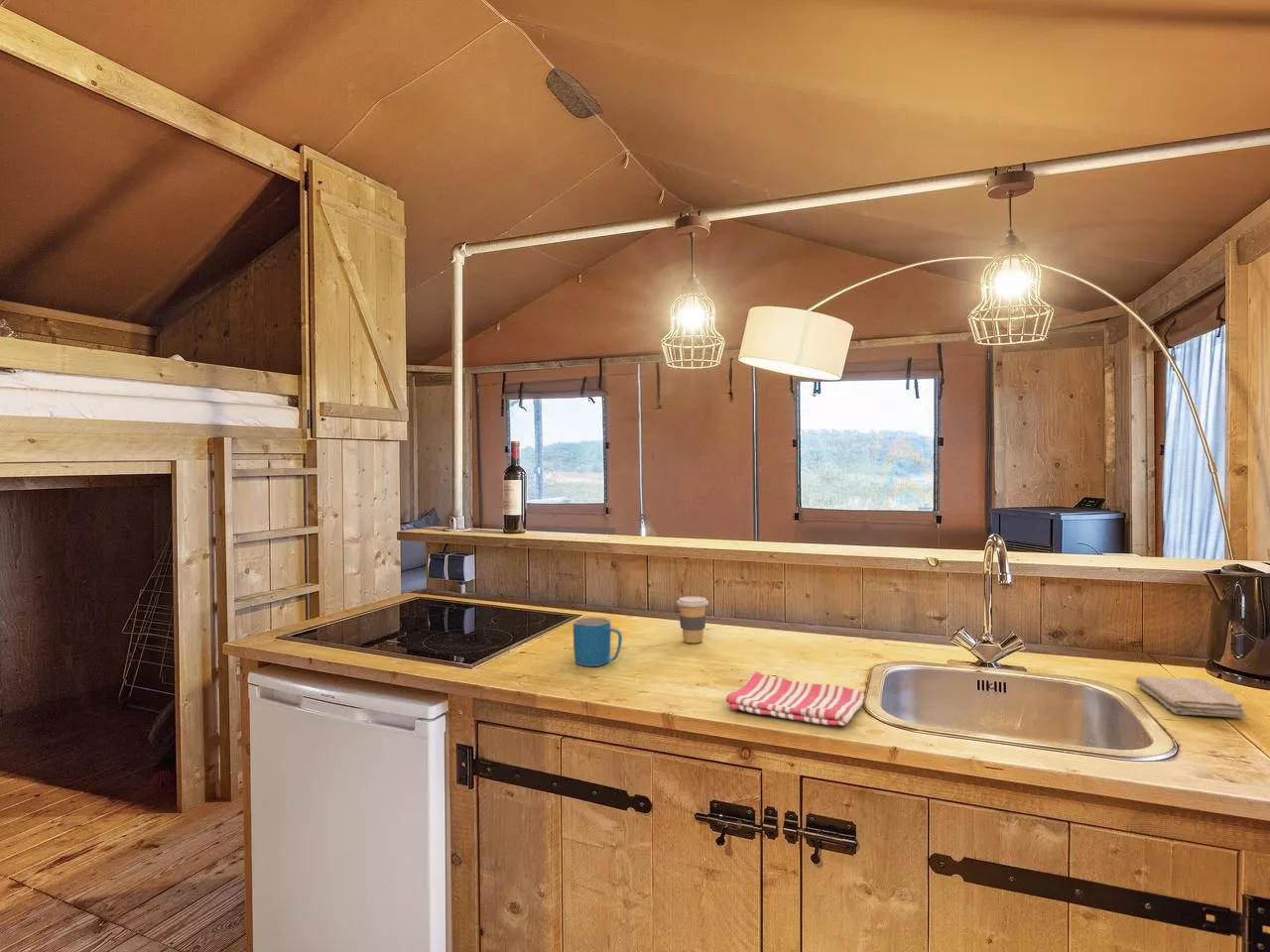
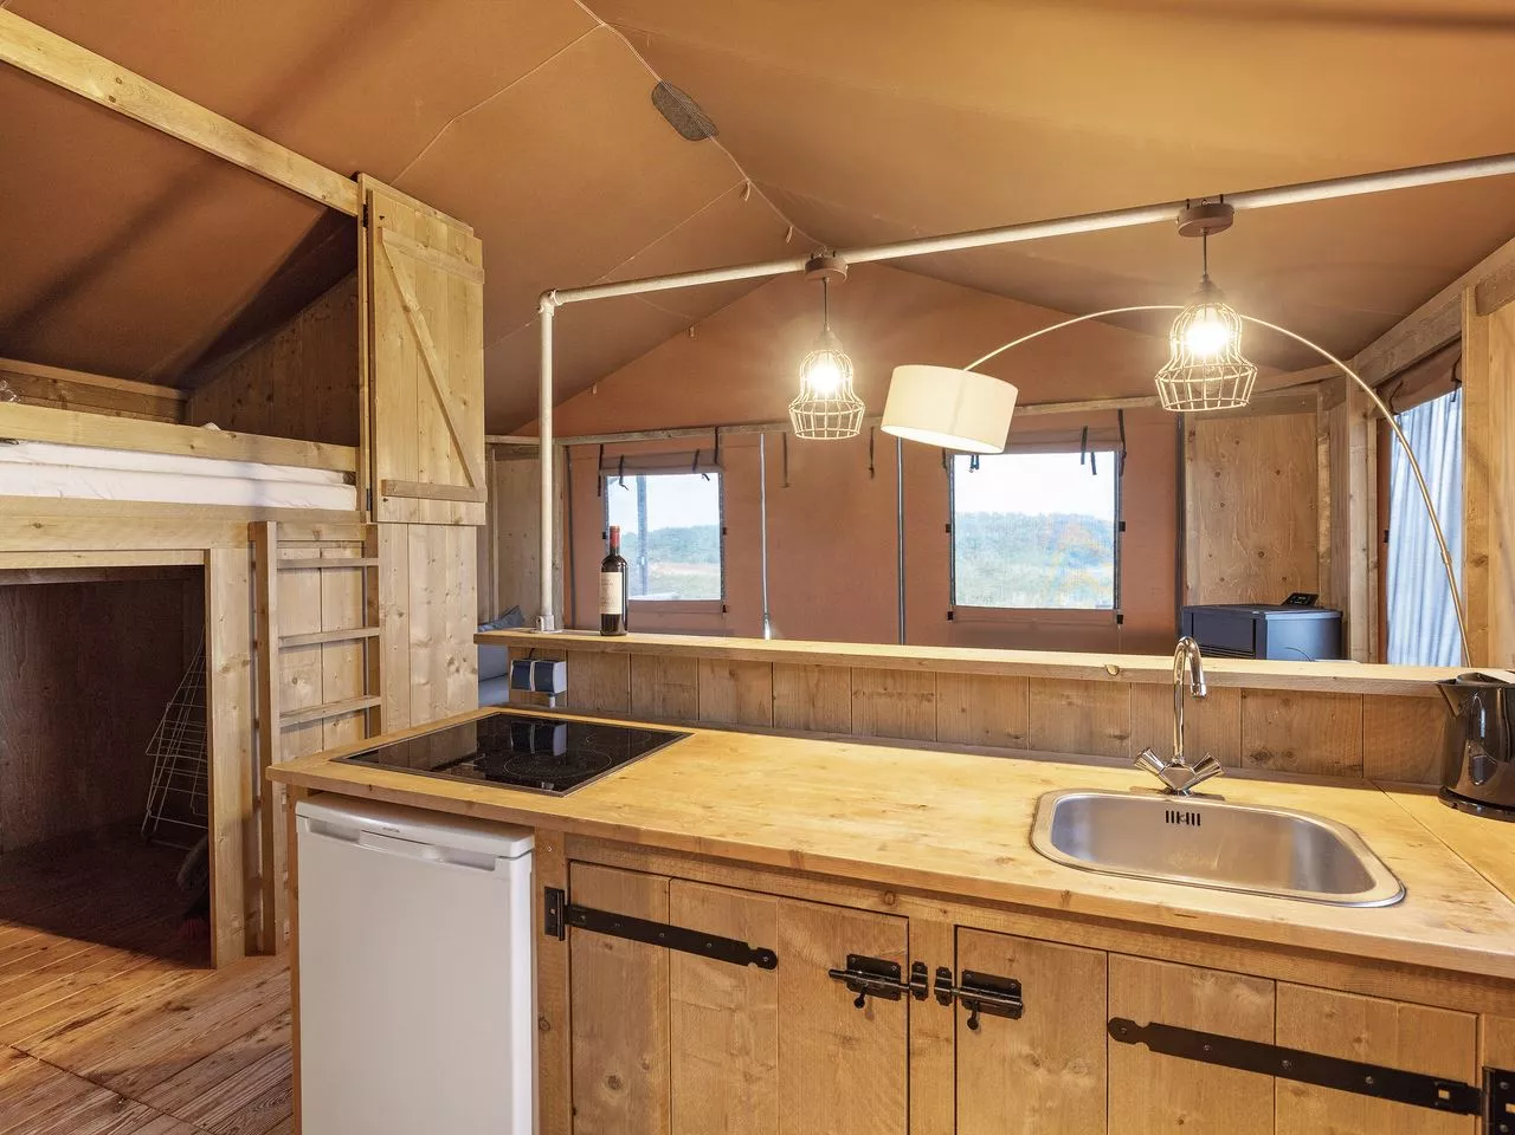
- washcloth [1134,675,1247,719]
- dish towel [725,670,865,727]
- mug [572,616,623,667]
- coffee cup [676,595,709,644]
